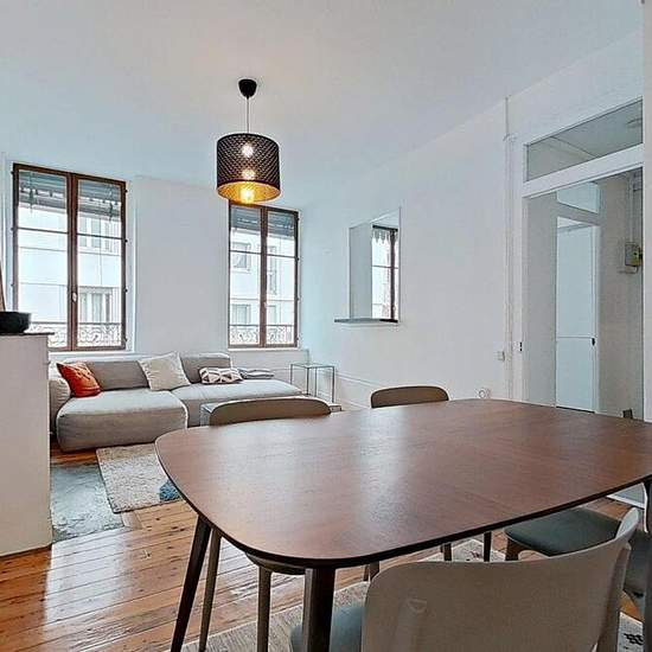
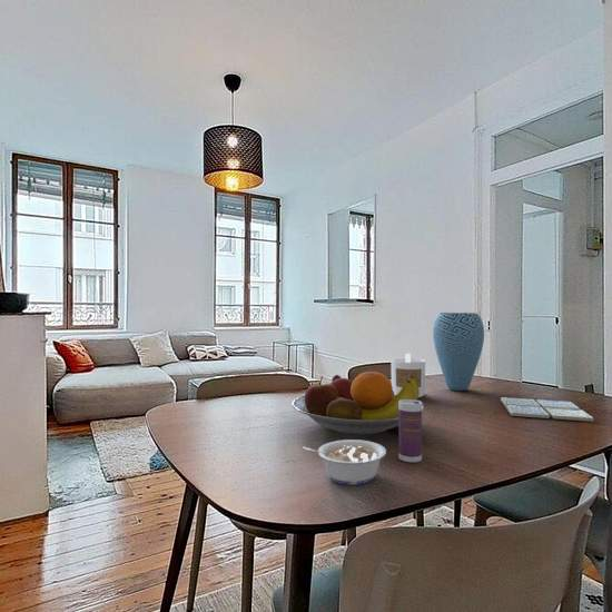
+ drink coaster [500,396,595,423]
+ legume [303,438,387,486]
+ vase [432,312,485,392]
+ candle [389,353,426,398]
+ fruit bowl [290,371,425,436]
+ beverage can [397,399,423,463]
